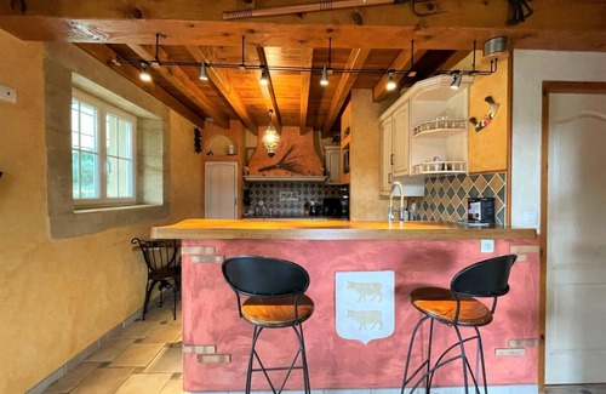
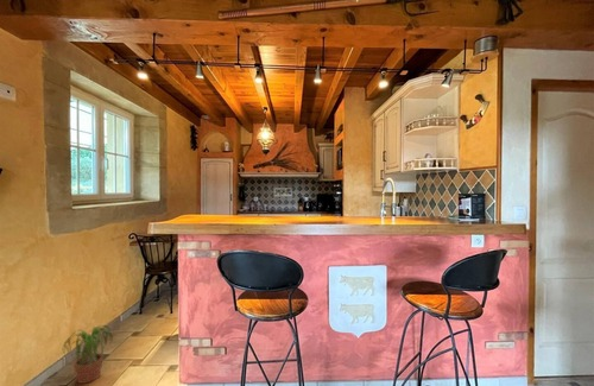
+ potted plant [56,324,114,385]
